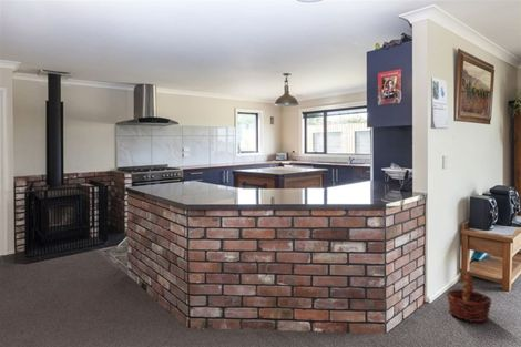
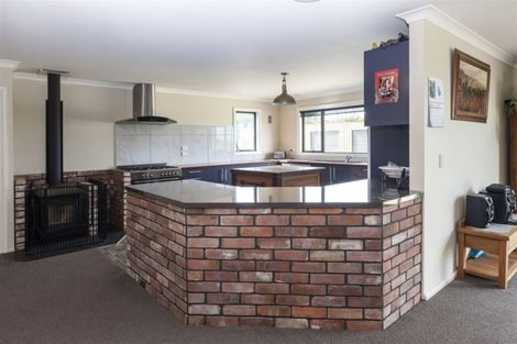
- basket [446,272,493,323]
